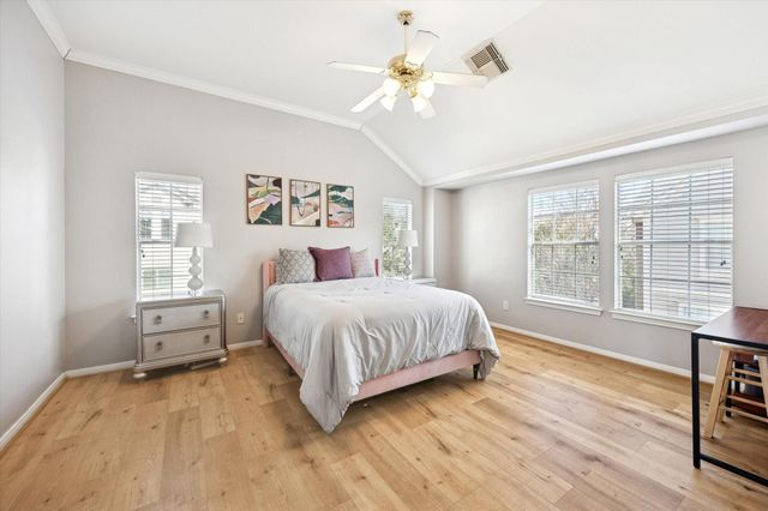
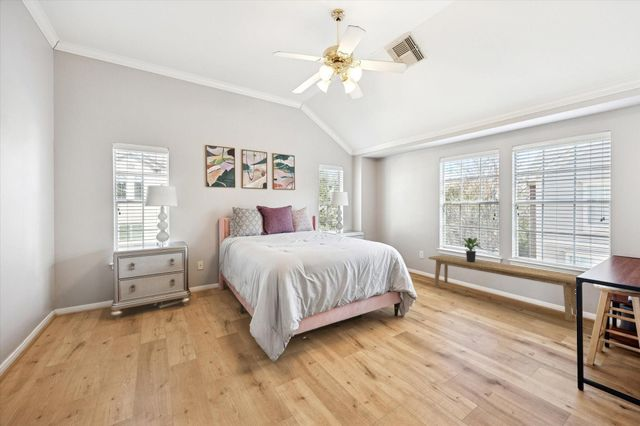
+ bench [427,254,579,322]
+ potted plant [456,237,484,263]
